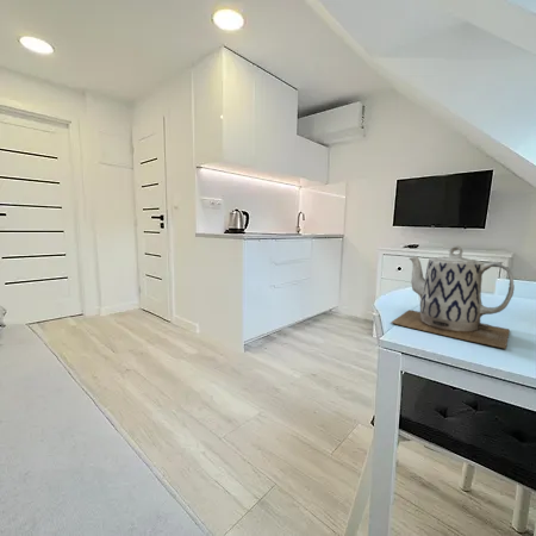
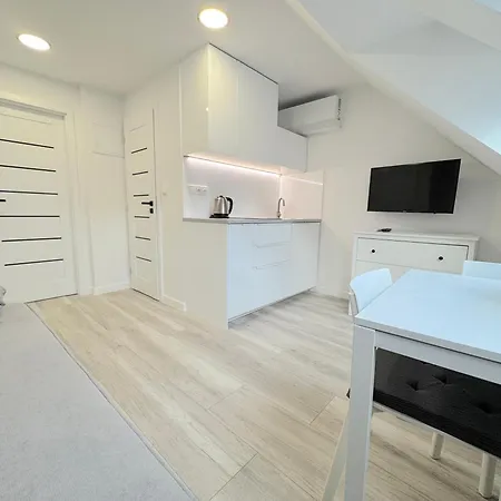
- teapot [389,244,516,350]
